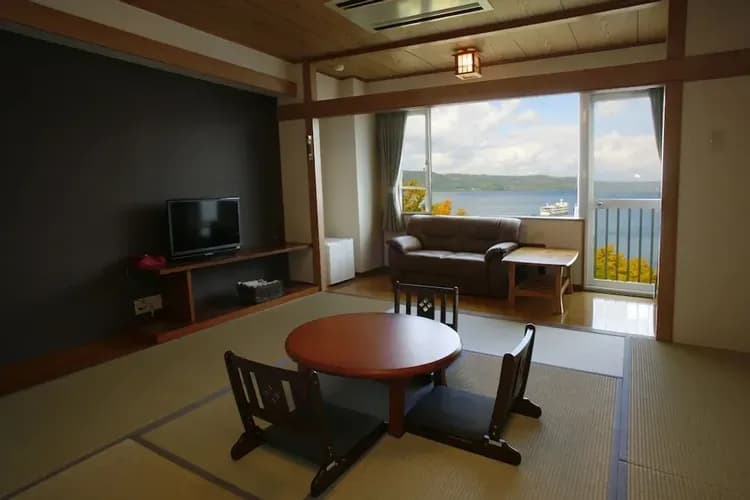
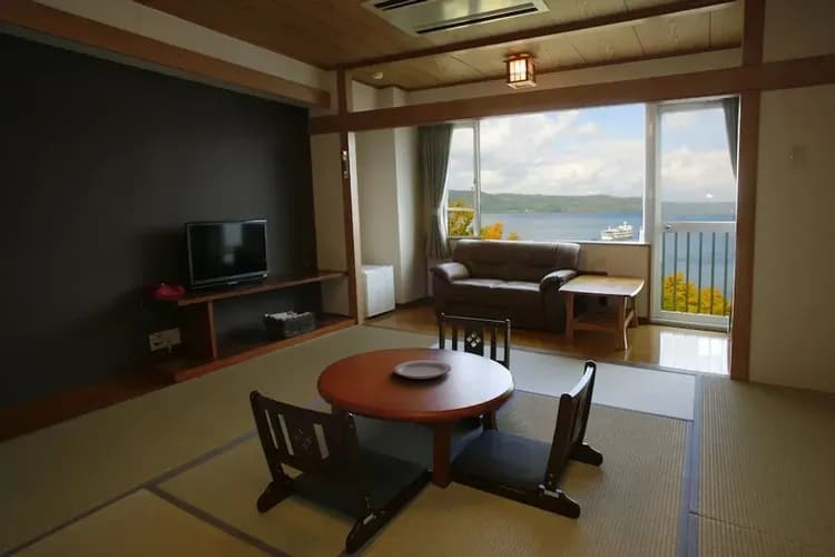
+ plate [392,359,452,380]
